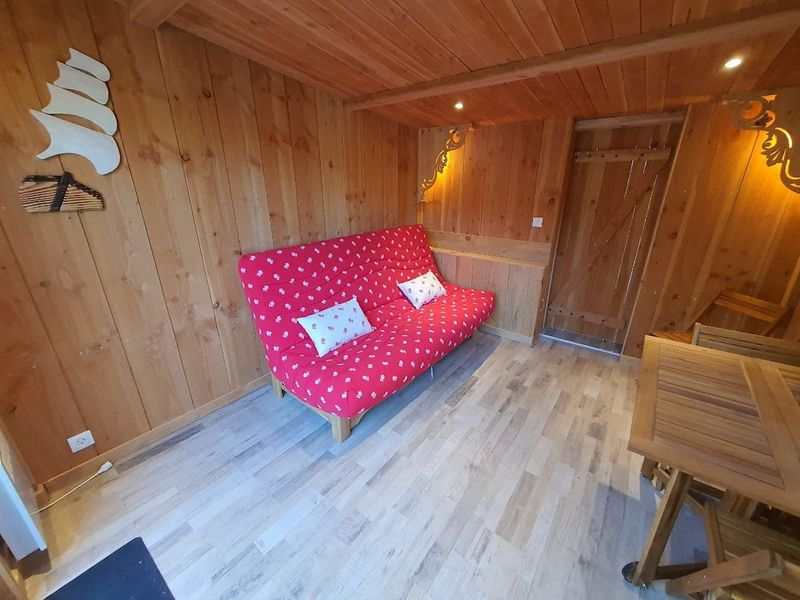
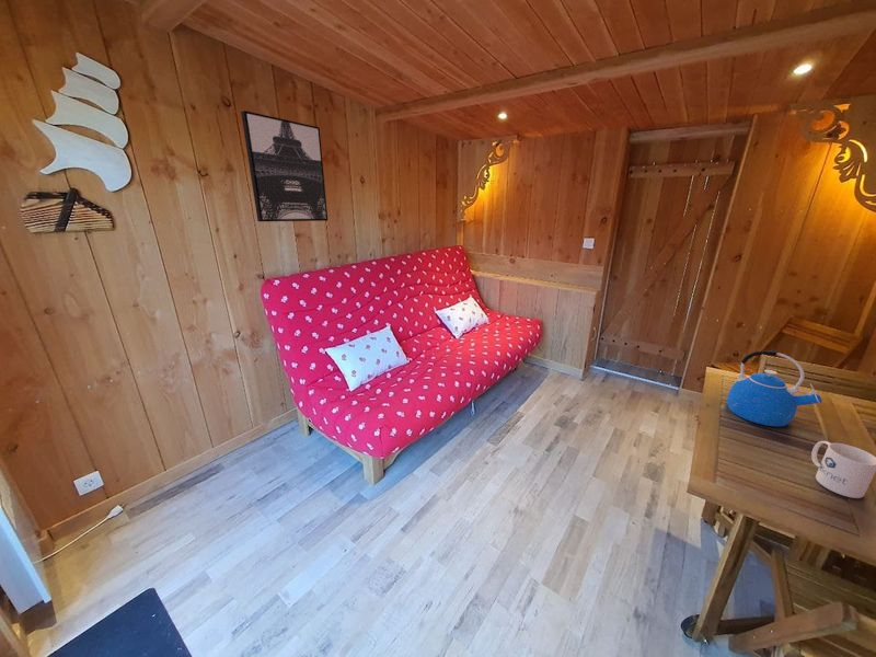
+ mug [810,440,876,499]
+ kettle [726,349,823,427]
+ wall art [240,110,330,222]
